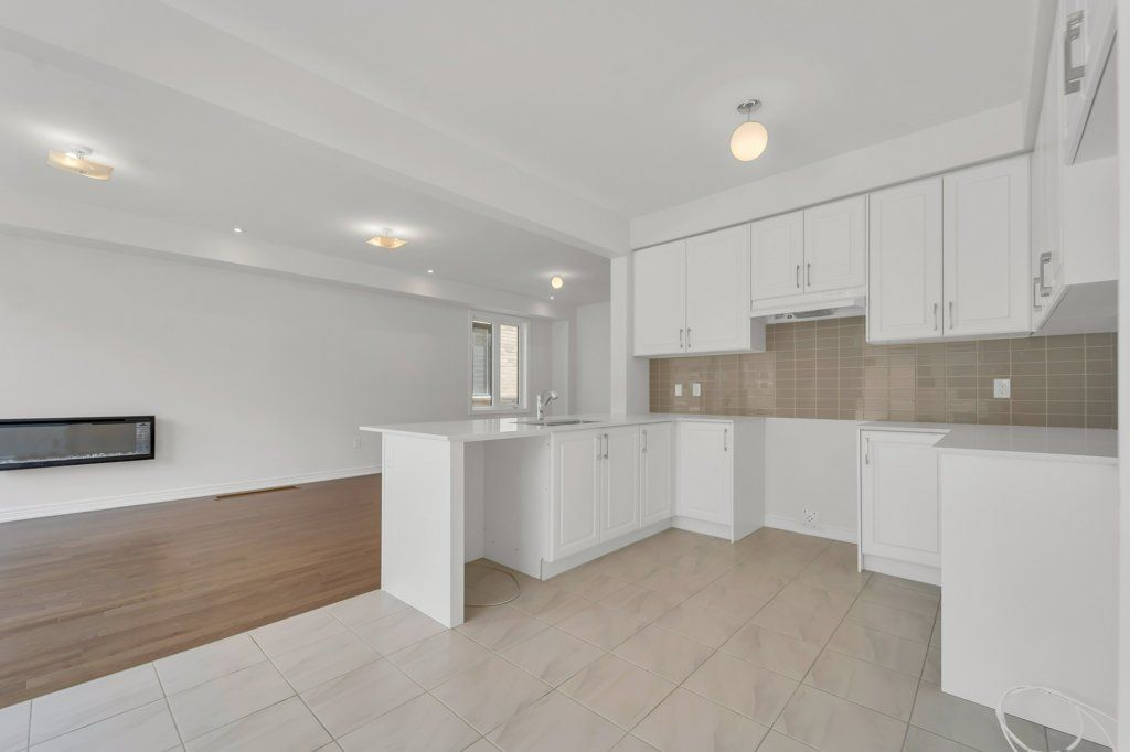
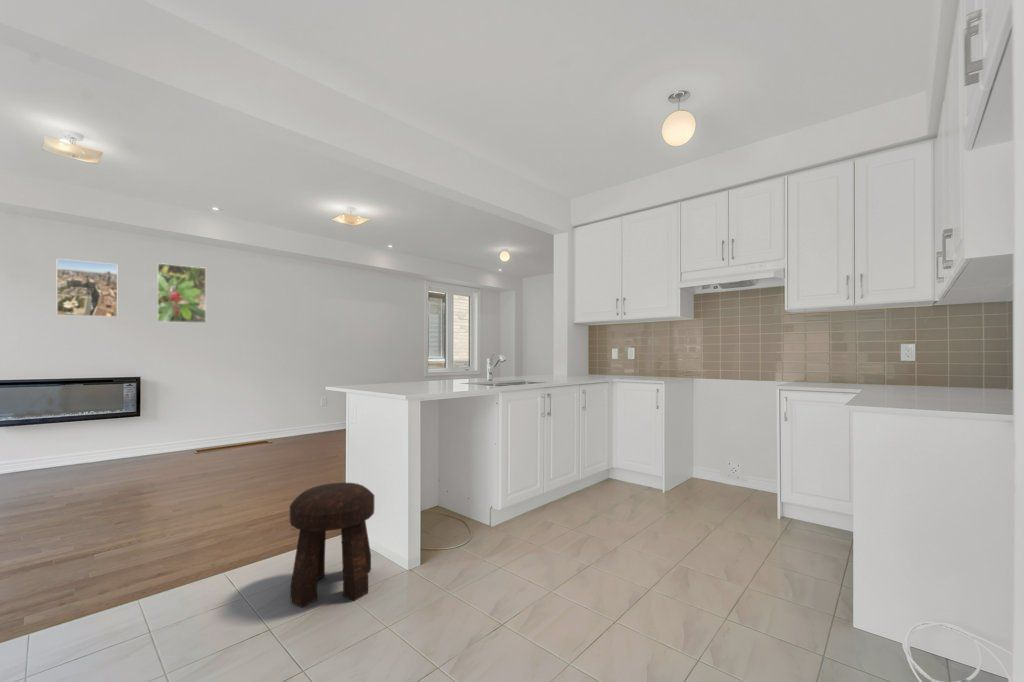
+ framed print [156,262,207,324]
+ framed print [56,258,118,318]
+ stool [289,482,375,609]
